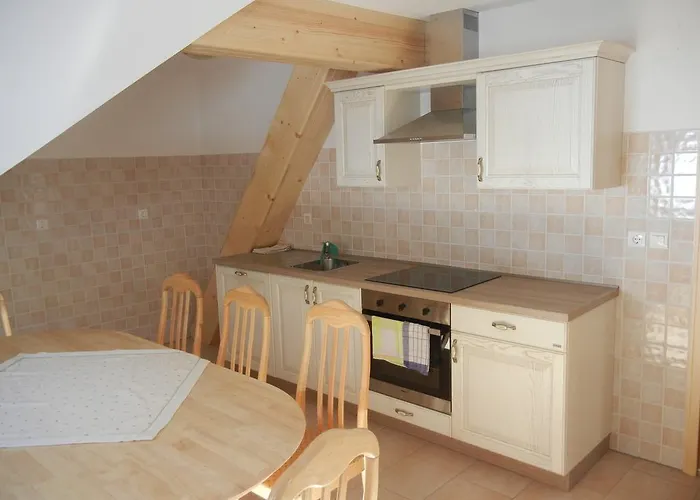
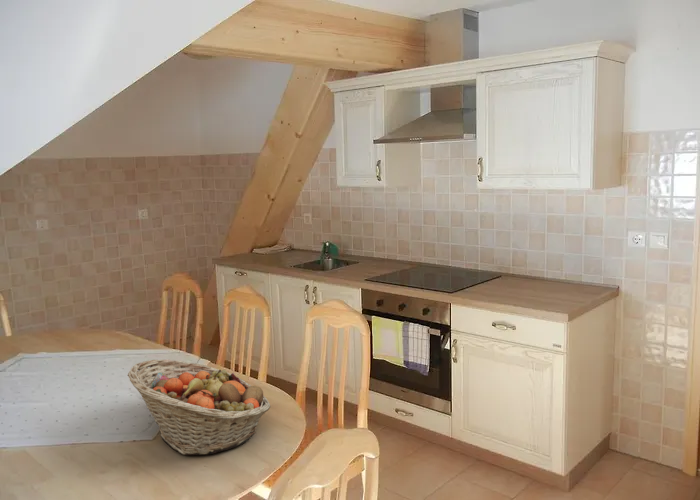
+ fruit basket [127,358,272,456]
